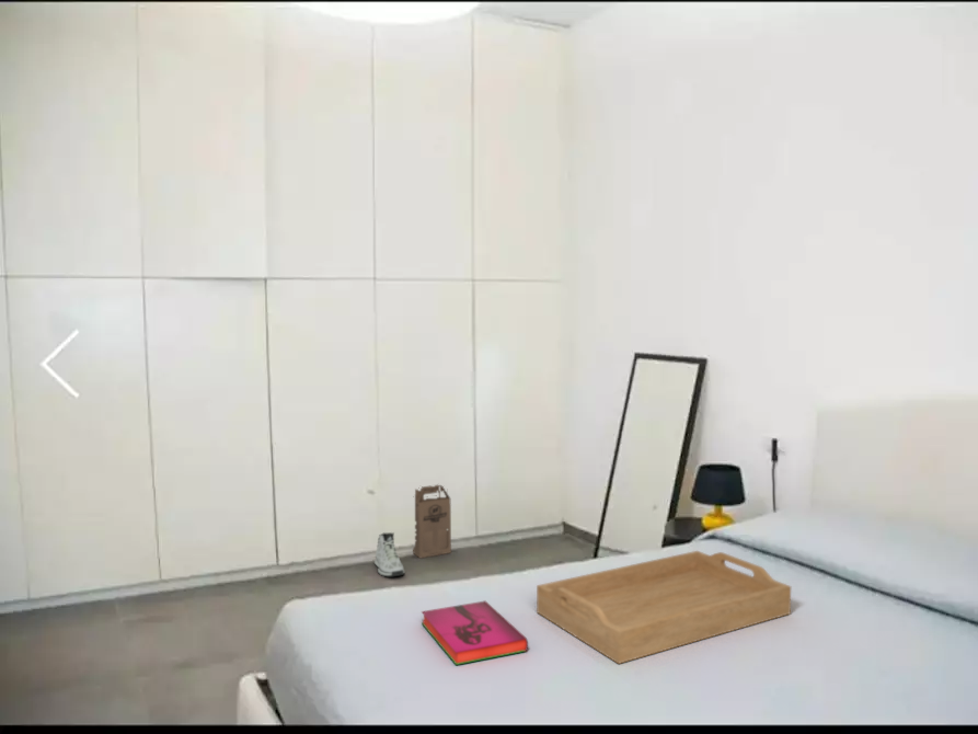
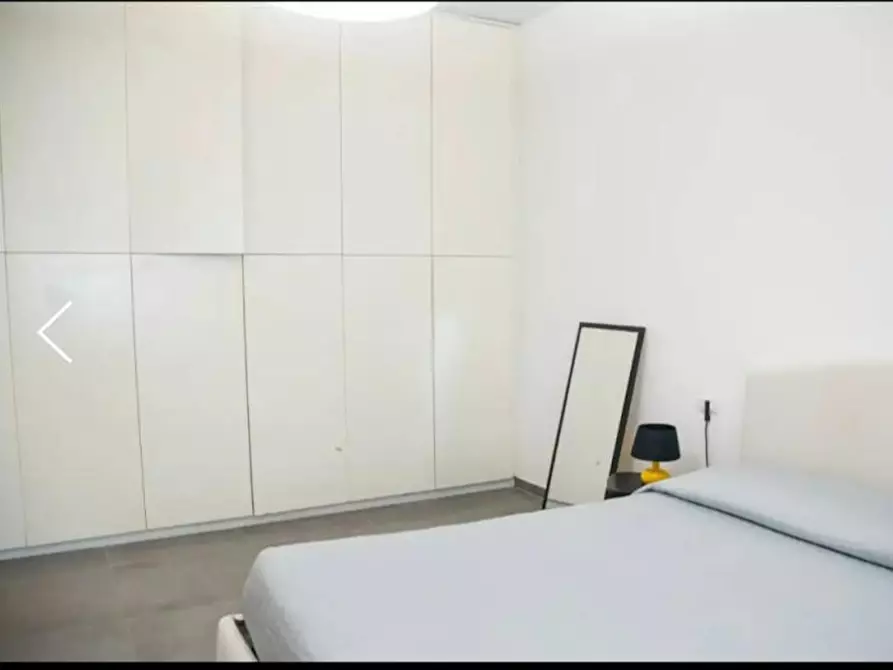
- sneaker [373,531,406,578]
- hardback book [421,599,529,666]
- cardboard box [412,484,452,560]
- serving tray [536,550,792,665]
